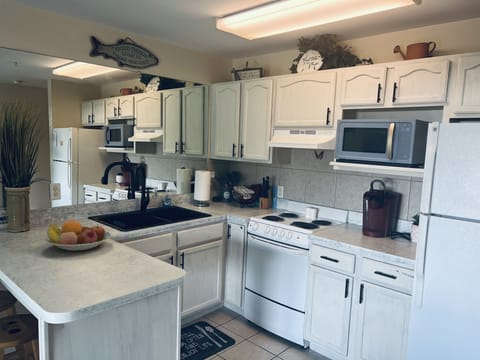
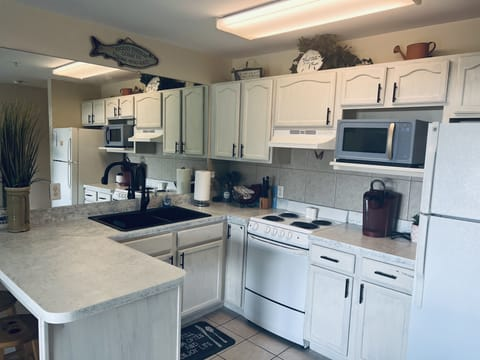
- fruit bowl [44,220,112,252]
